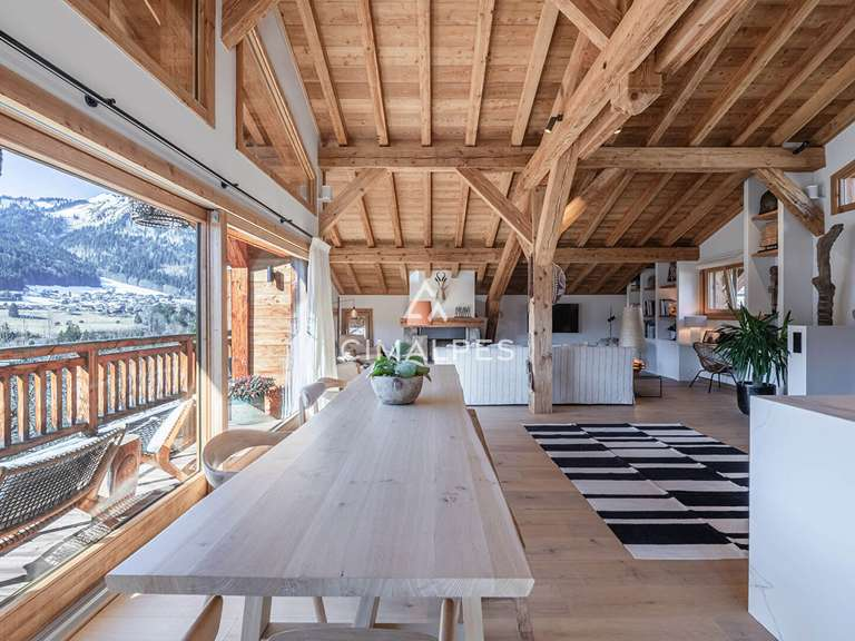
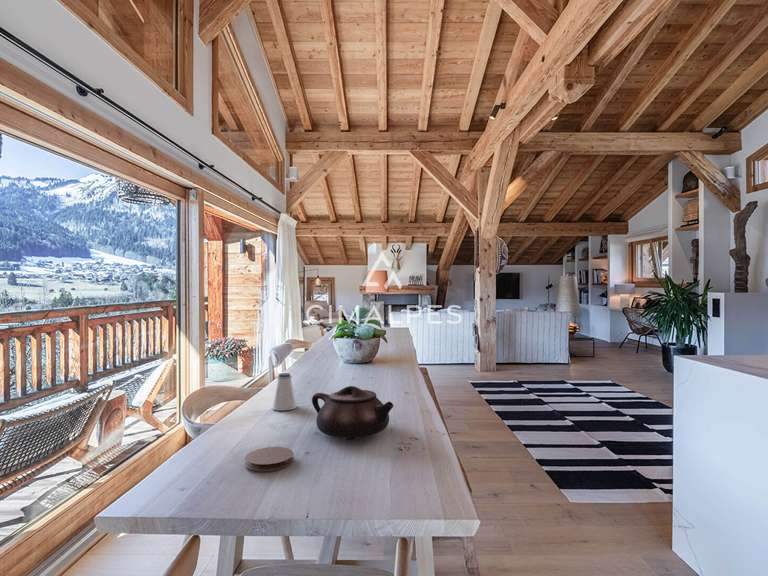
+ teapot [311,385,394,441]
+ saltshaker [271,372,297,411]
+ coaster [244,446,294,472]
